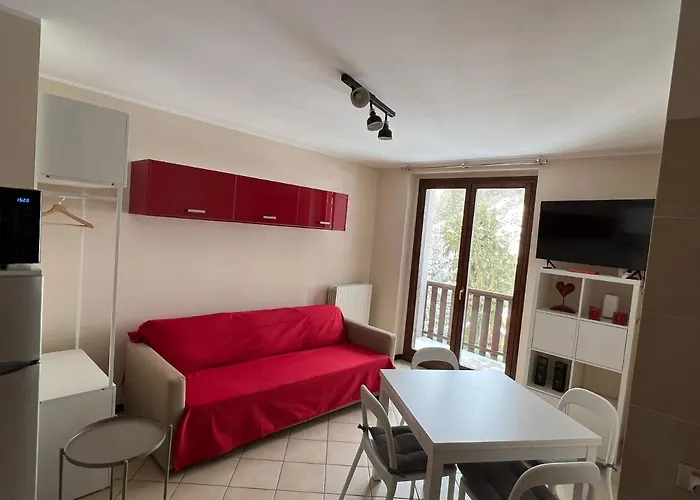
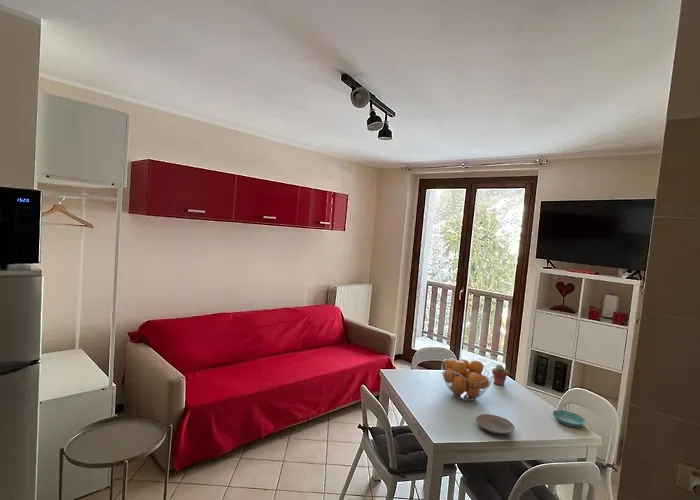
+ fruit basket [441,358,494,402]
+ plate [475,413,516,435]
+ potted succulent [491,364,509,386]
+ saucer [552,409,587,428]
